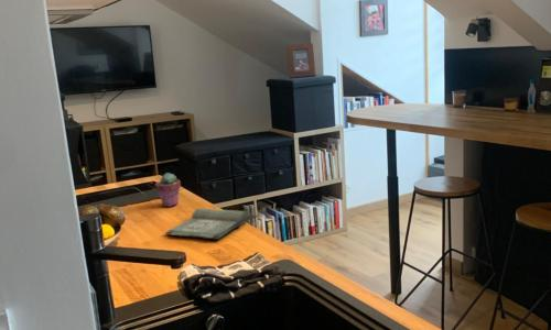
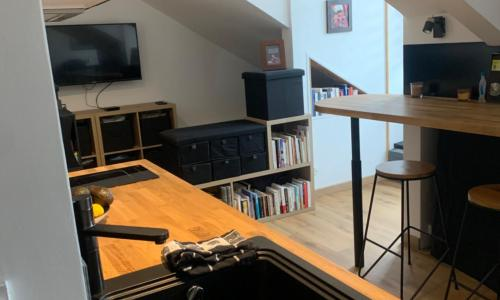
- potted succulent [153,172,182,208]
- hardback book [164,207,260,241]
